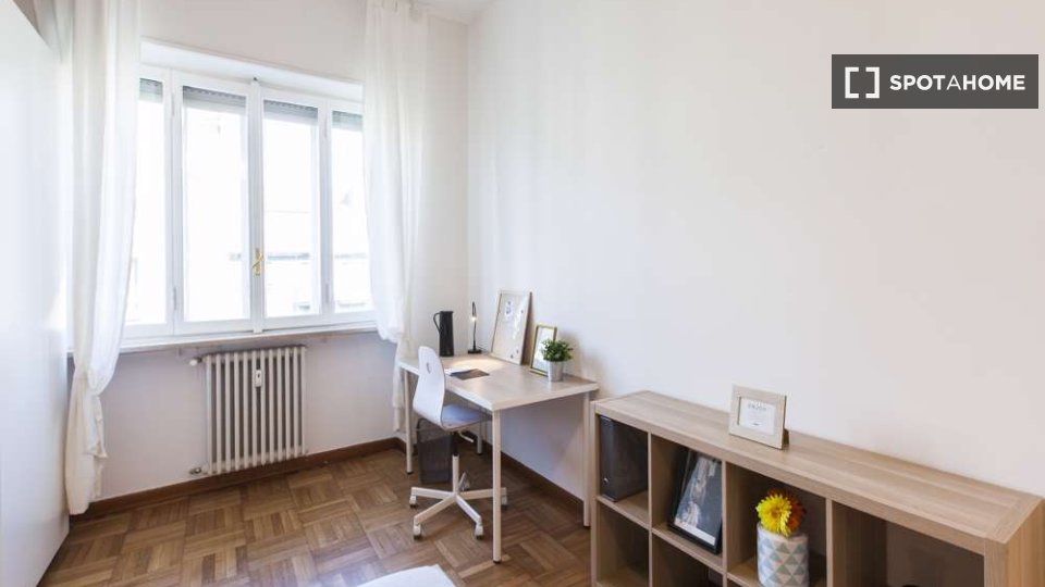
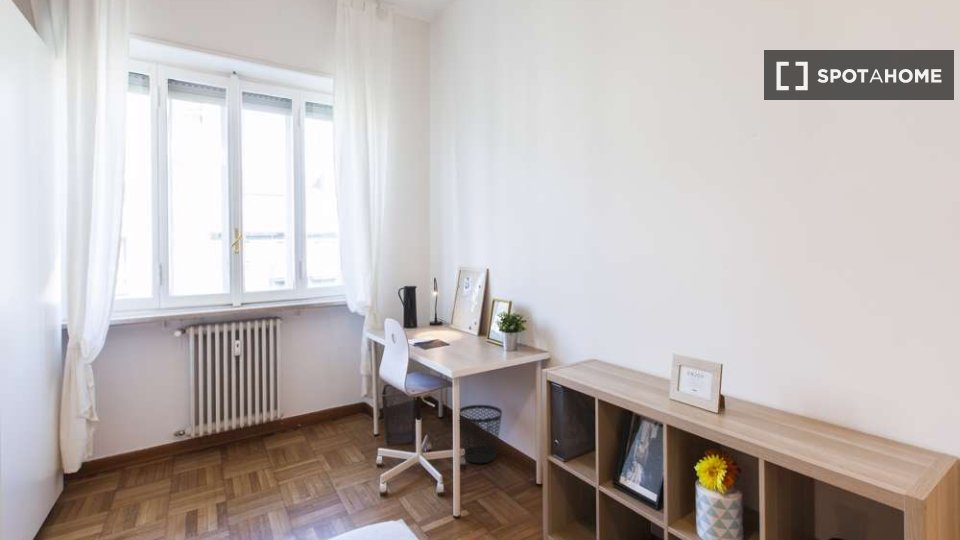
+ wastebasket [459,404,503,465]
